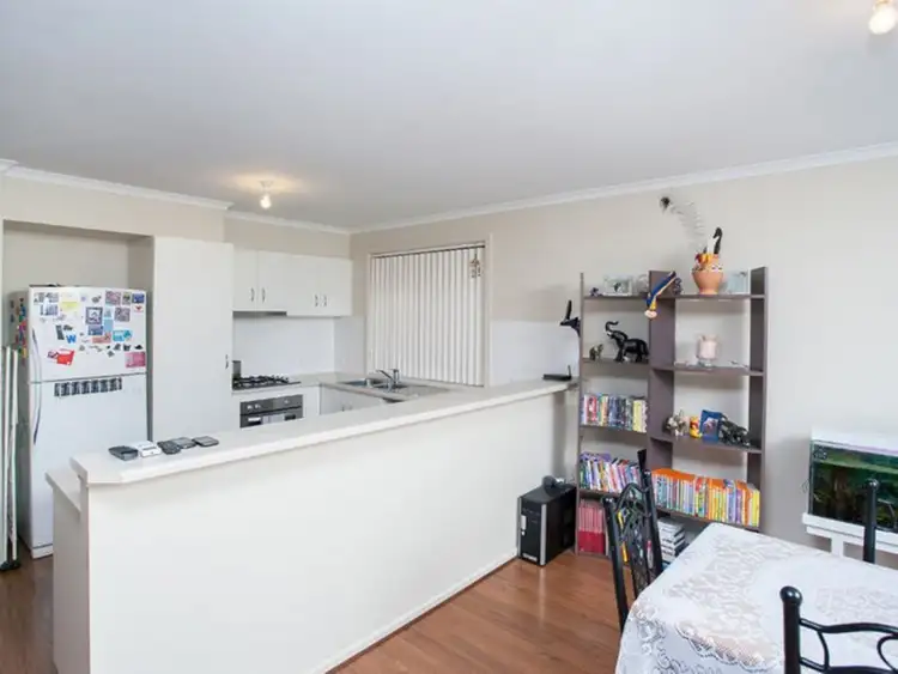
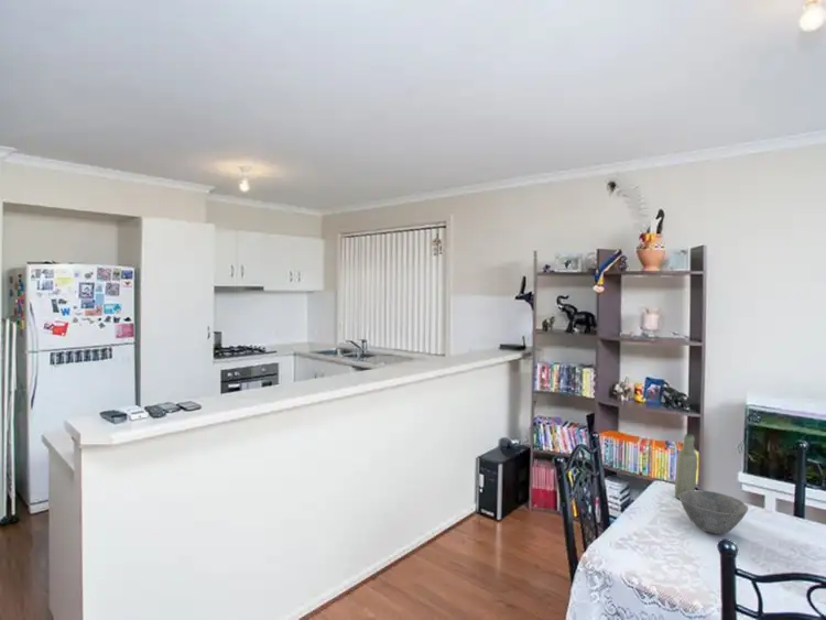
+ bowl [678,489,749,535]
+ bottle [674,433,698,500]
